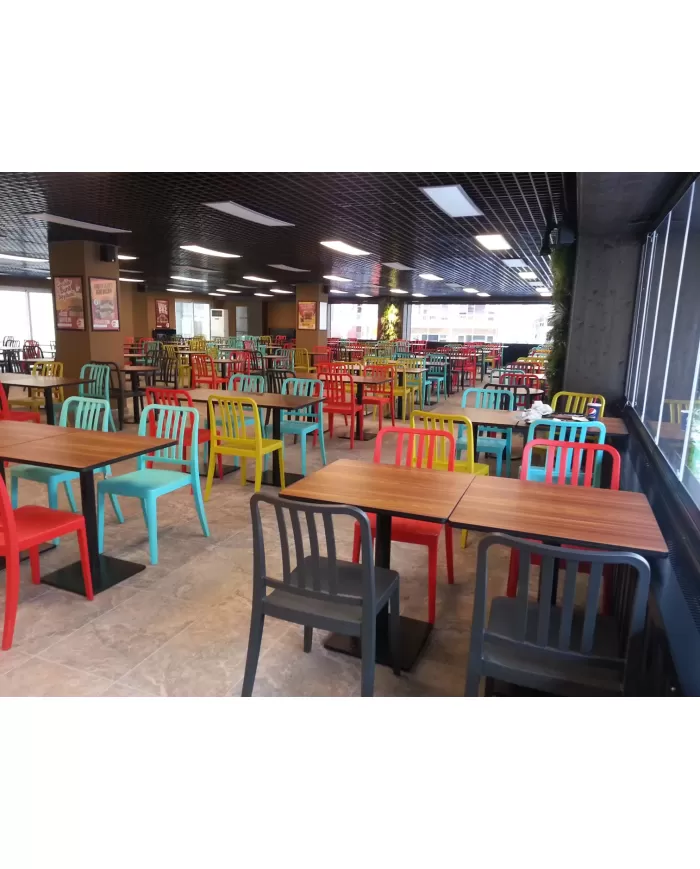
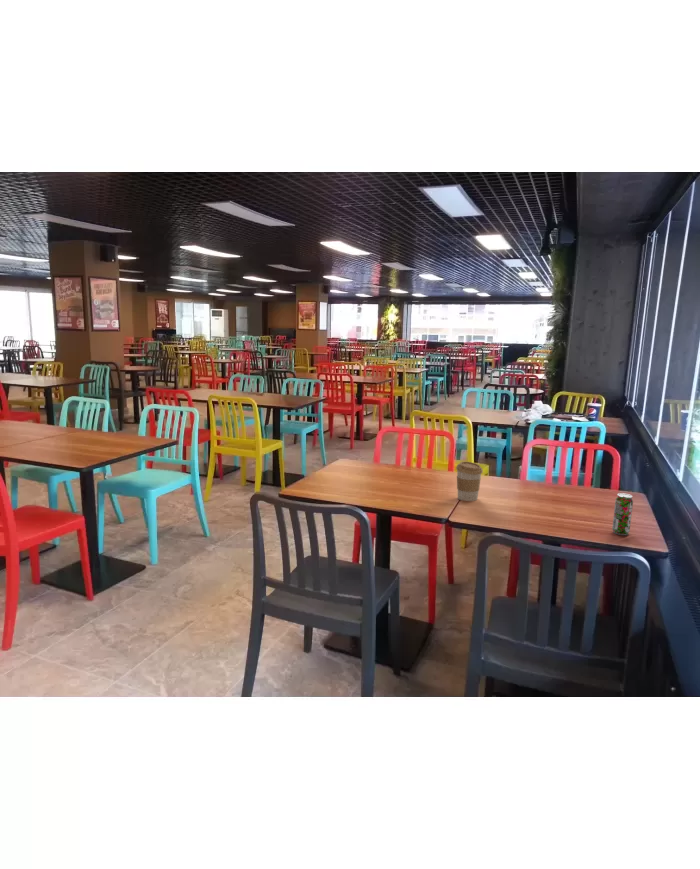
+ beverage can [611,492,634,536]
+ coffee cup [455,461,484,502]
